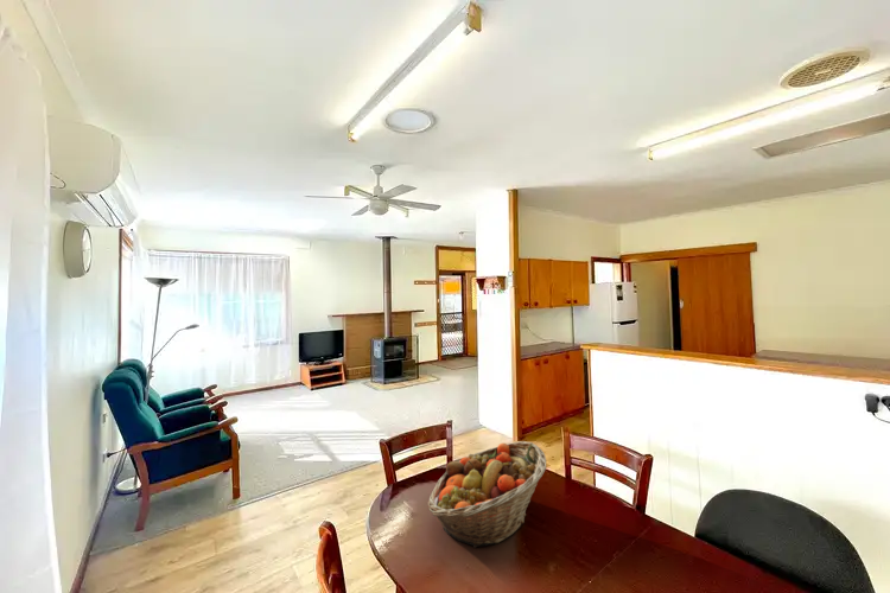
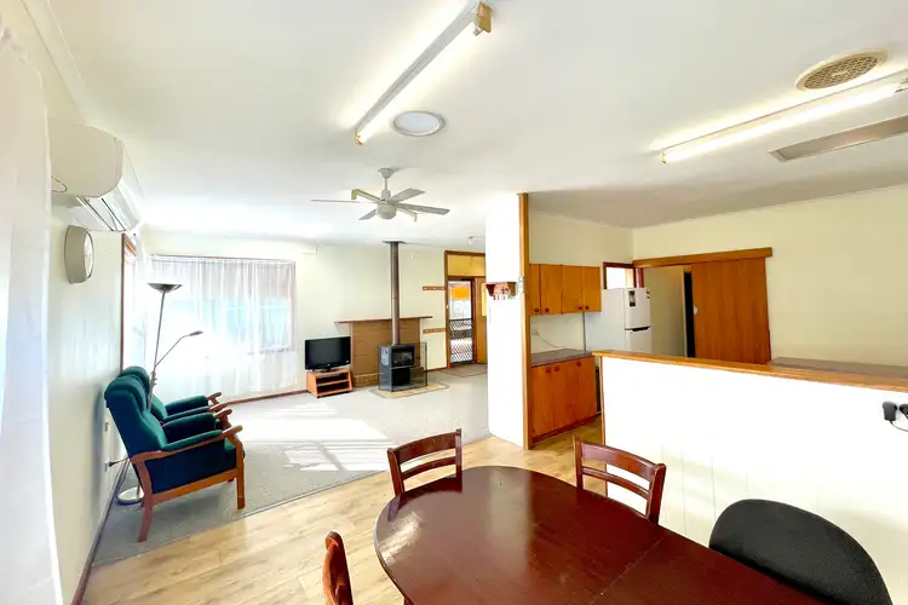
- fruit basket [427,440,548,549]
